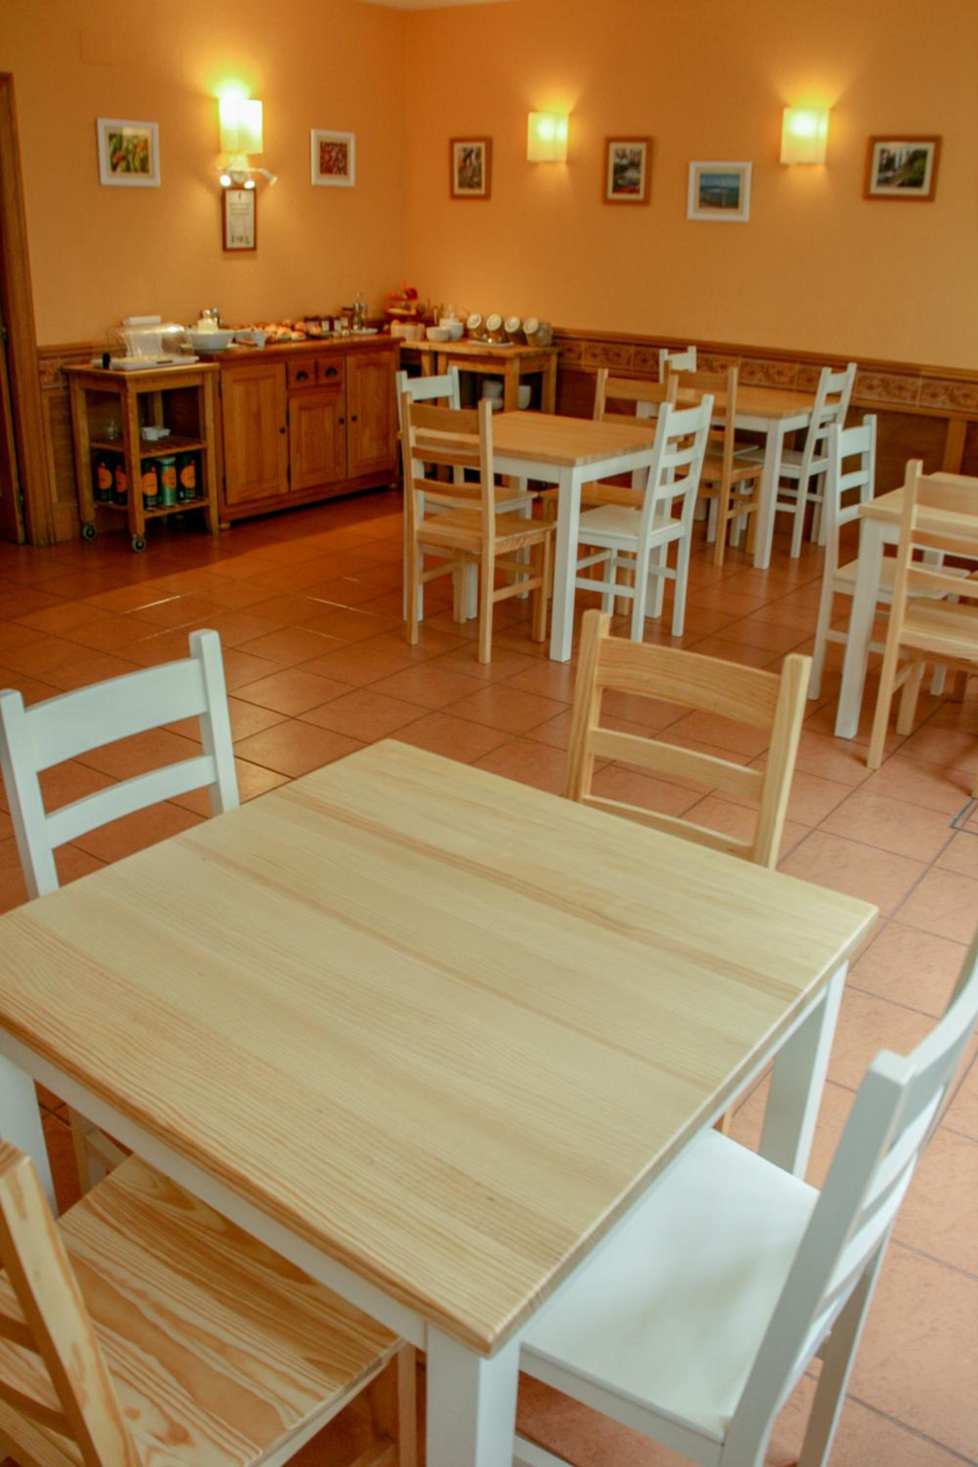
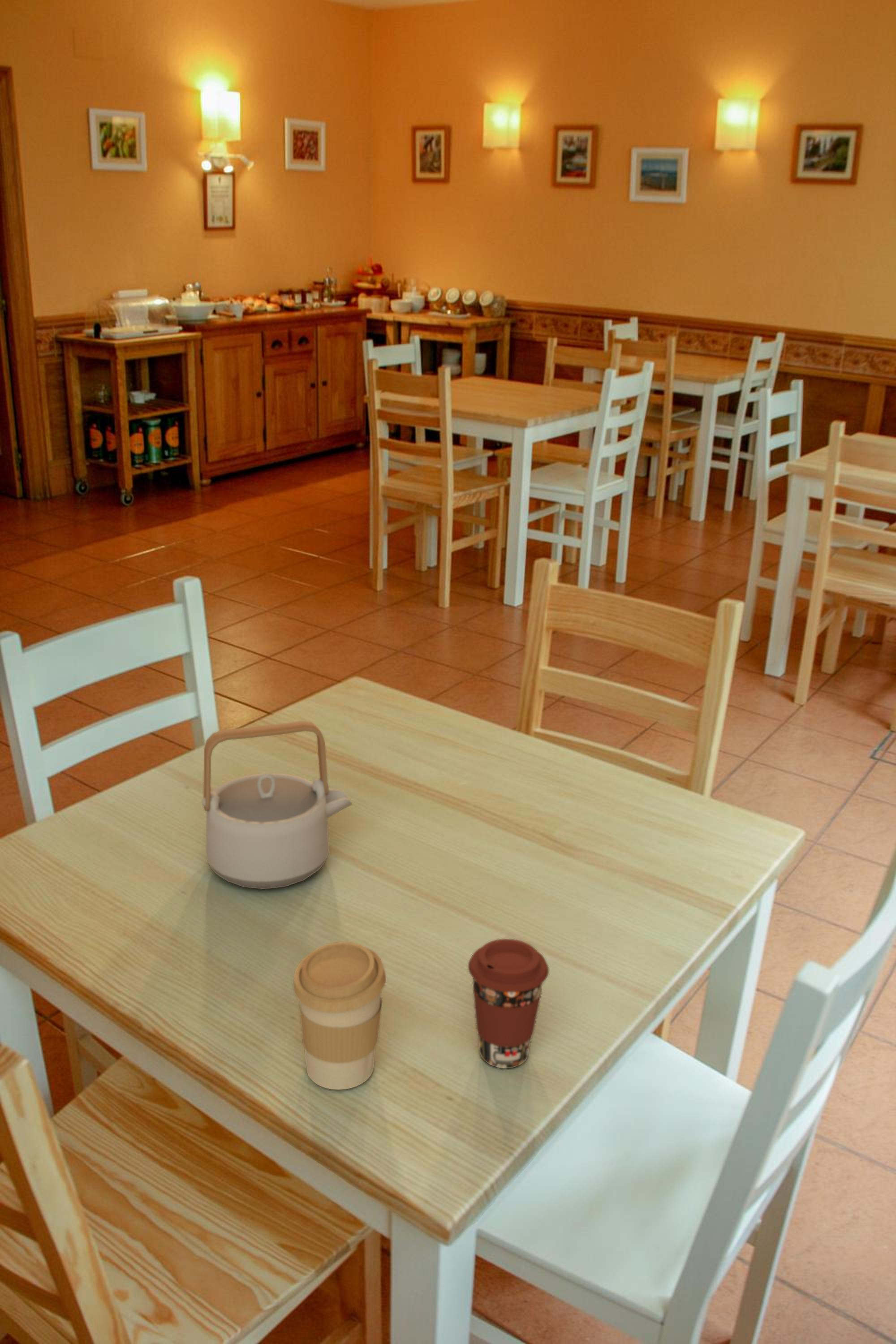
+ coffee cup [468,938,549,1069]
+ teapot [202,720,353,890]
+ coffee cup [293,941,387,1090]
